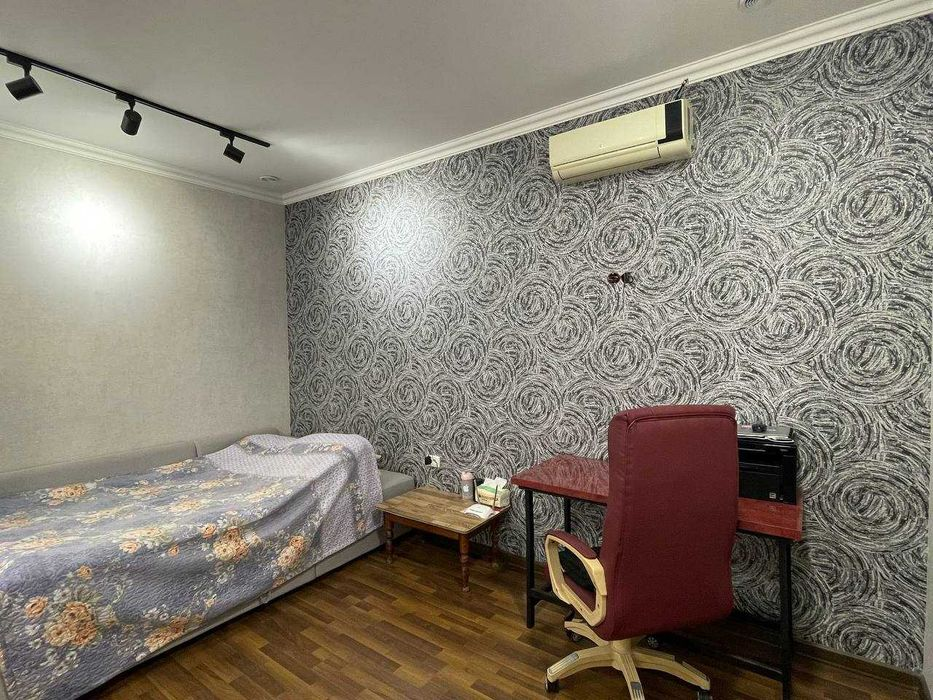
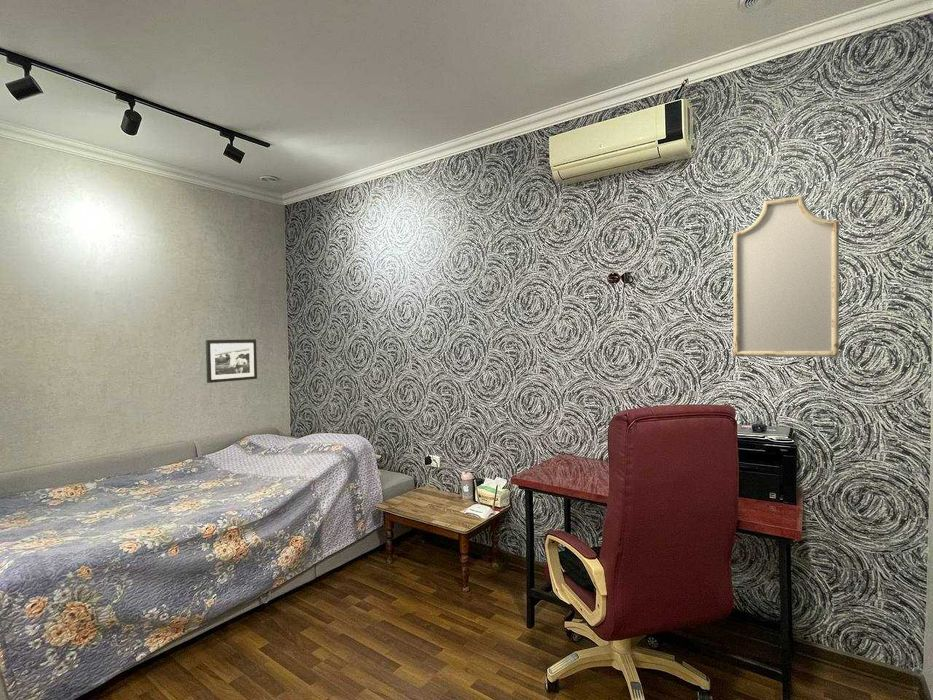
+ picture frame [205,338,258,384]
+ home mirror [732,194,840,358]
